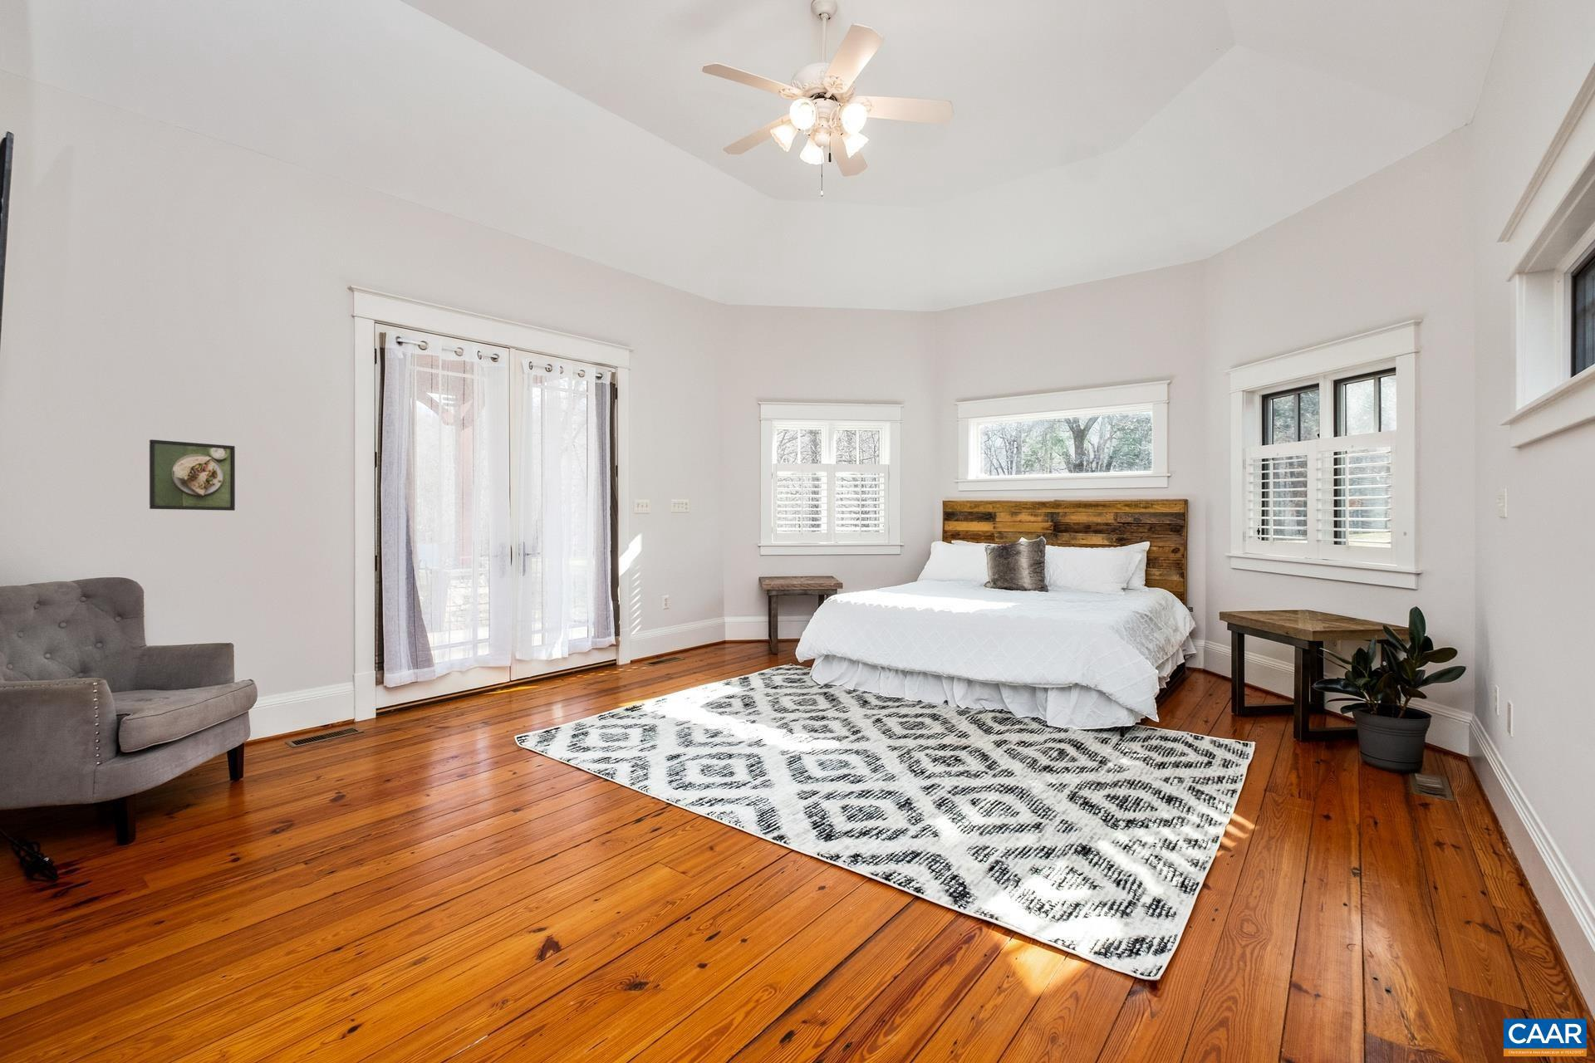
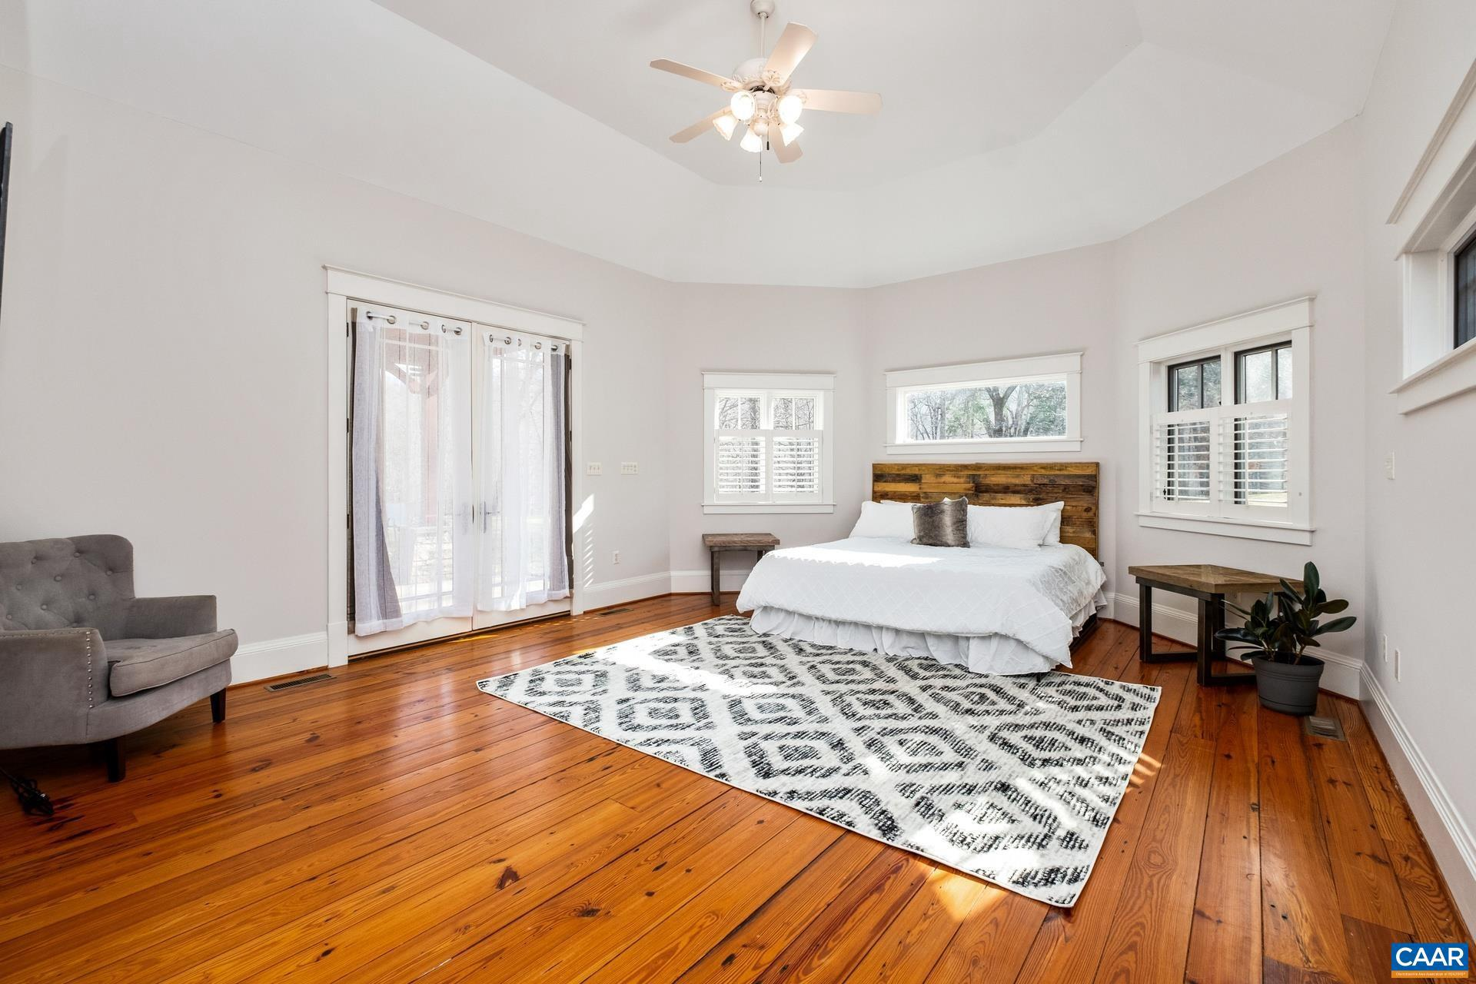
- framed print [148,439,236,511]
